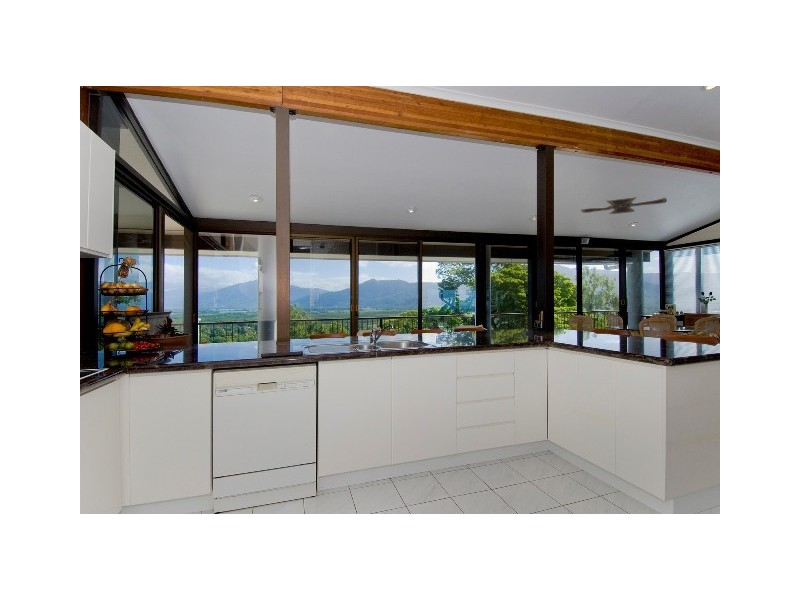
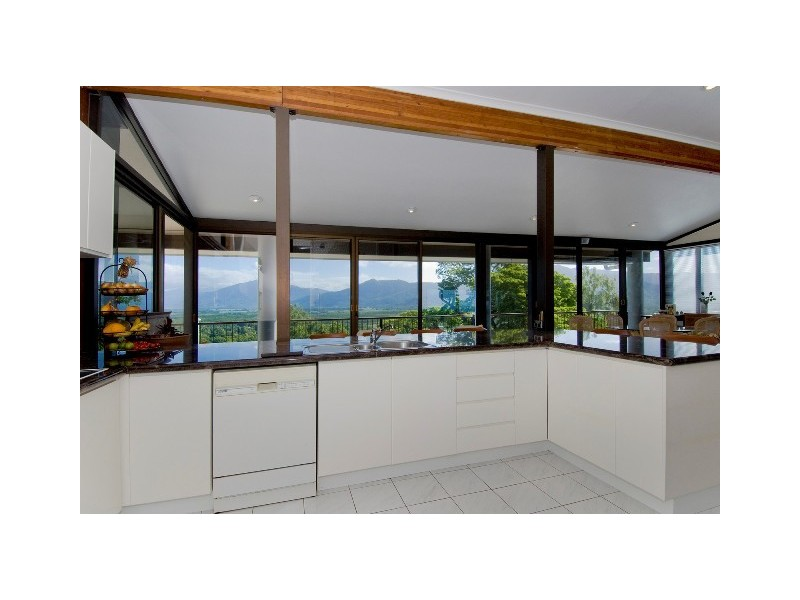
- ceiling fan [579,196,668,215]
